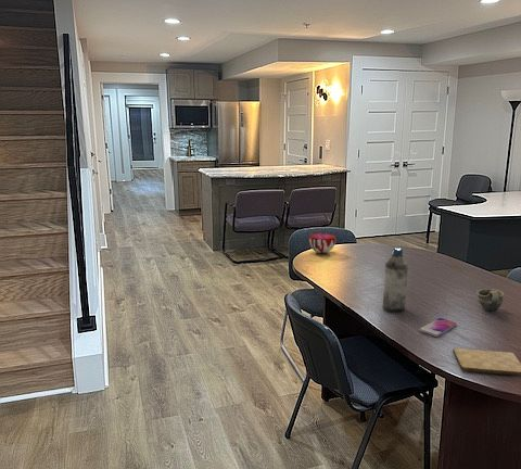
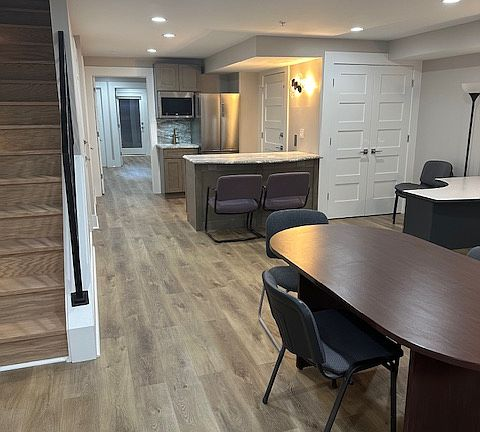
- cutting board [452,347,521,377]
- water bottle [382,246,409,314]
- cup [475,288,505,313]
- decorative bowl [308,232,336,254]
- smartphone [418,317,458,338]
